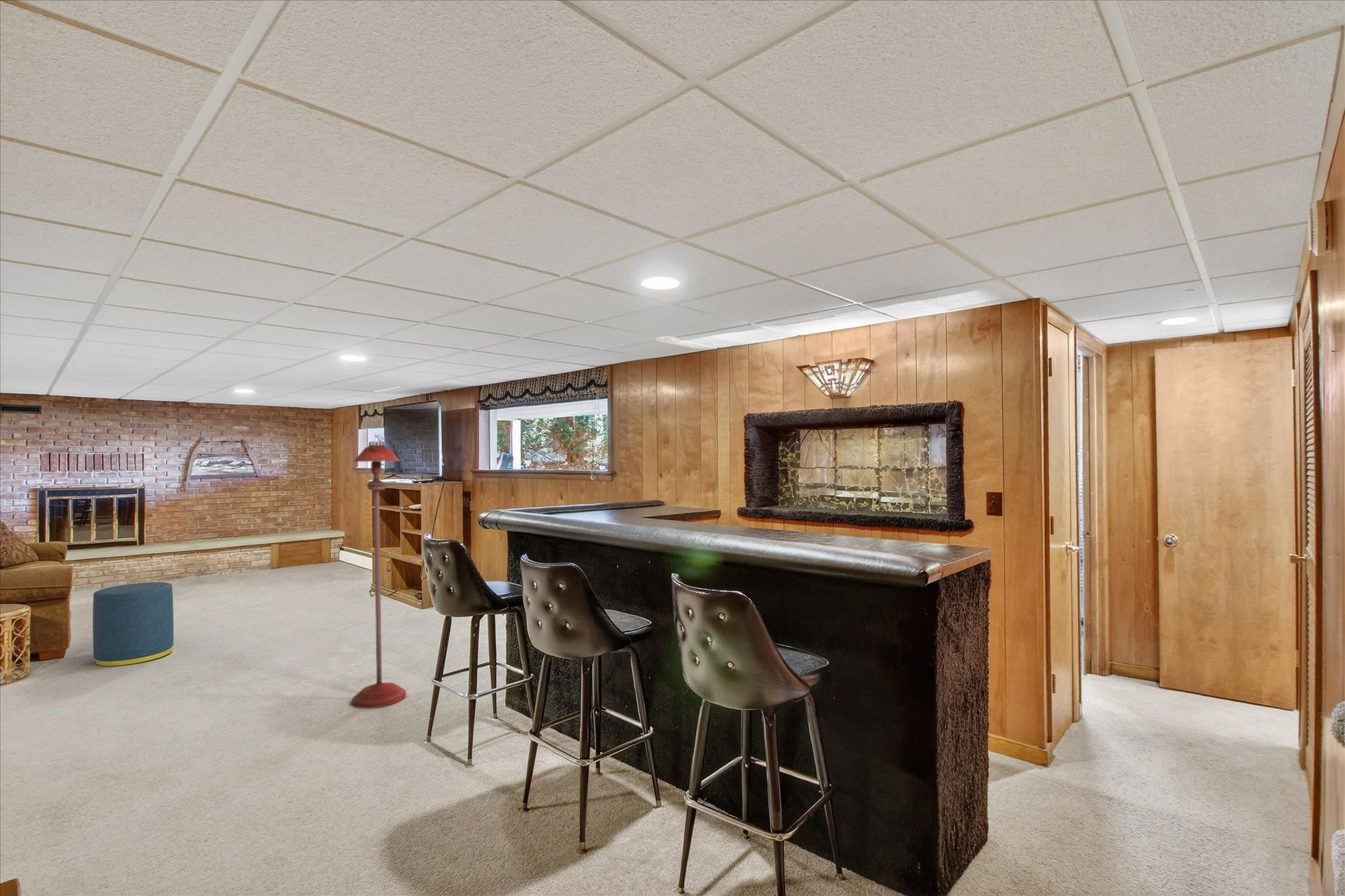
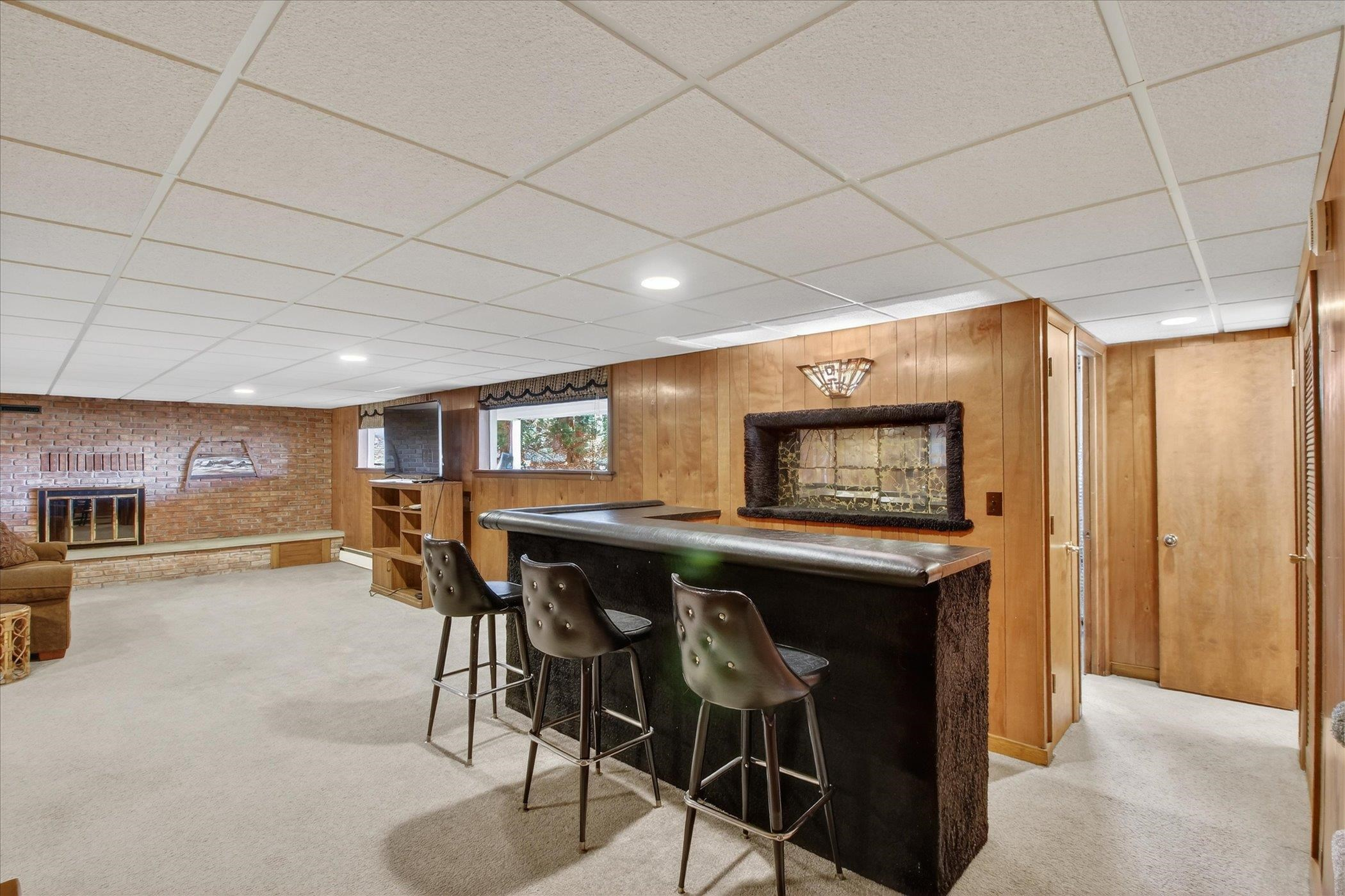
- floor lamp [352,441,407,709]
- ottoman [92,582,174,667]
